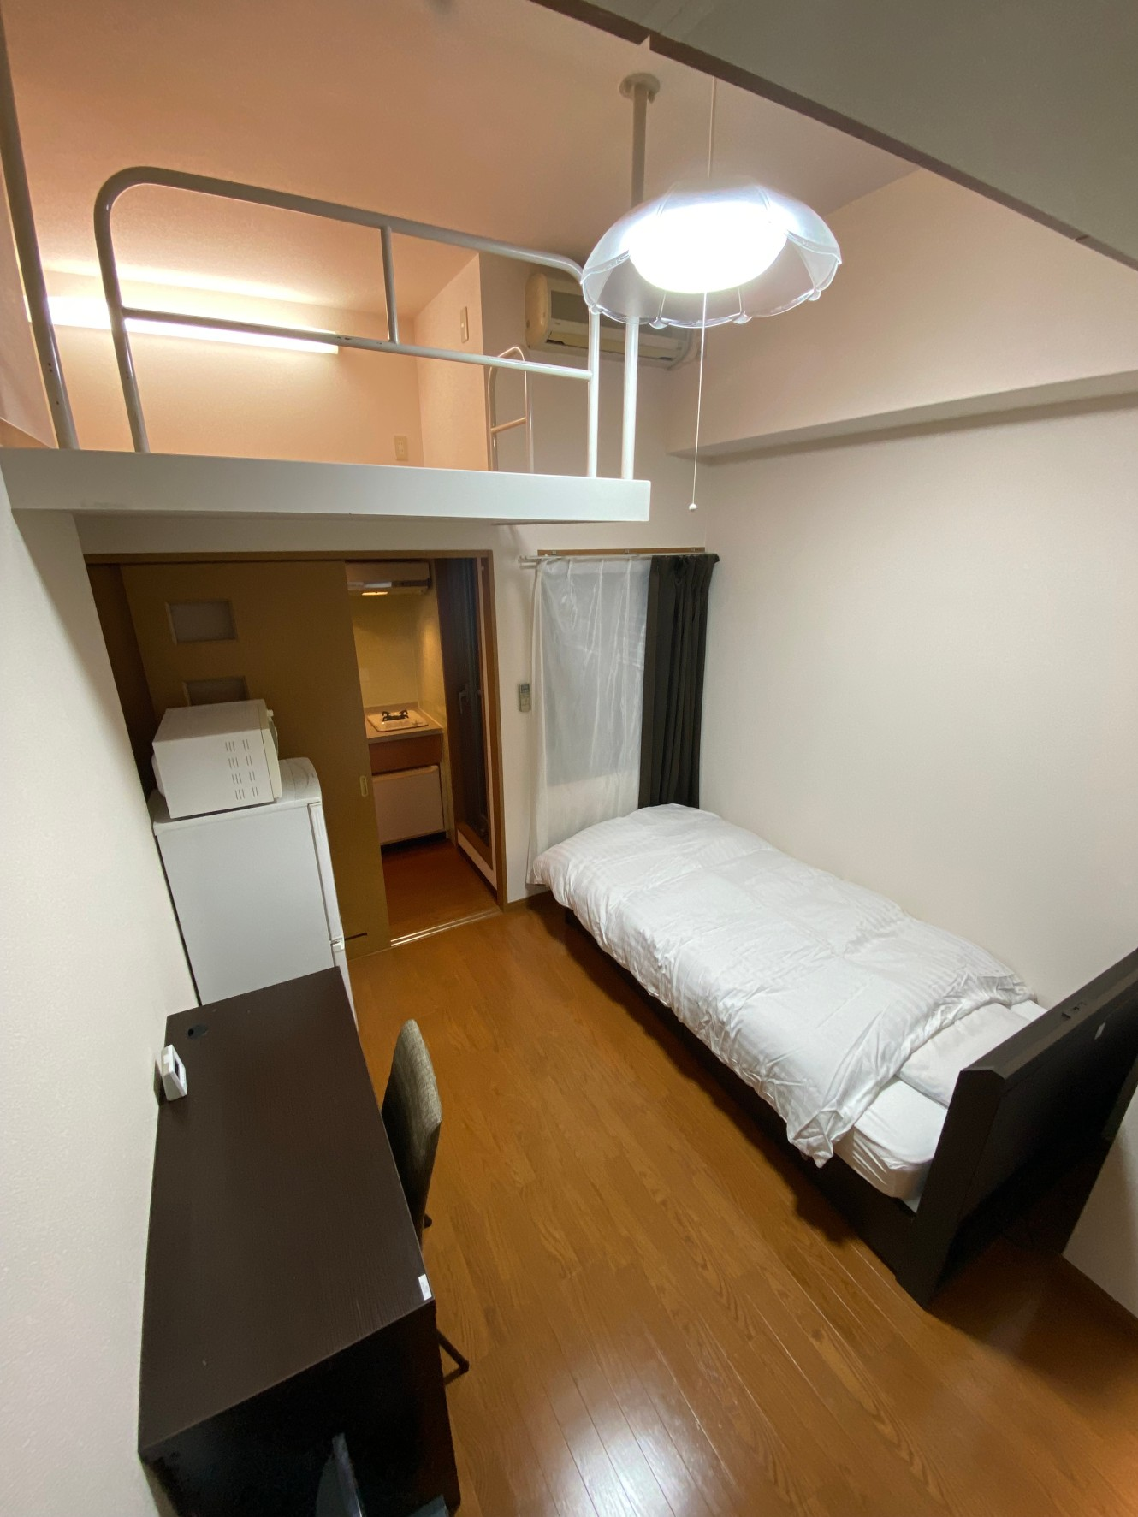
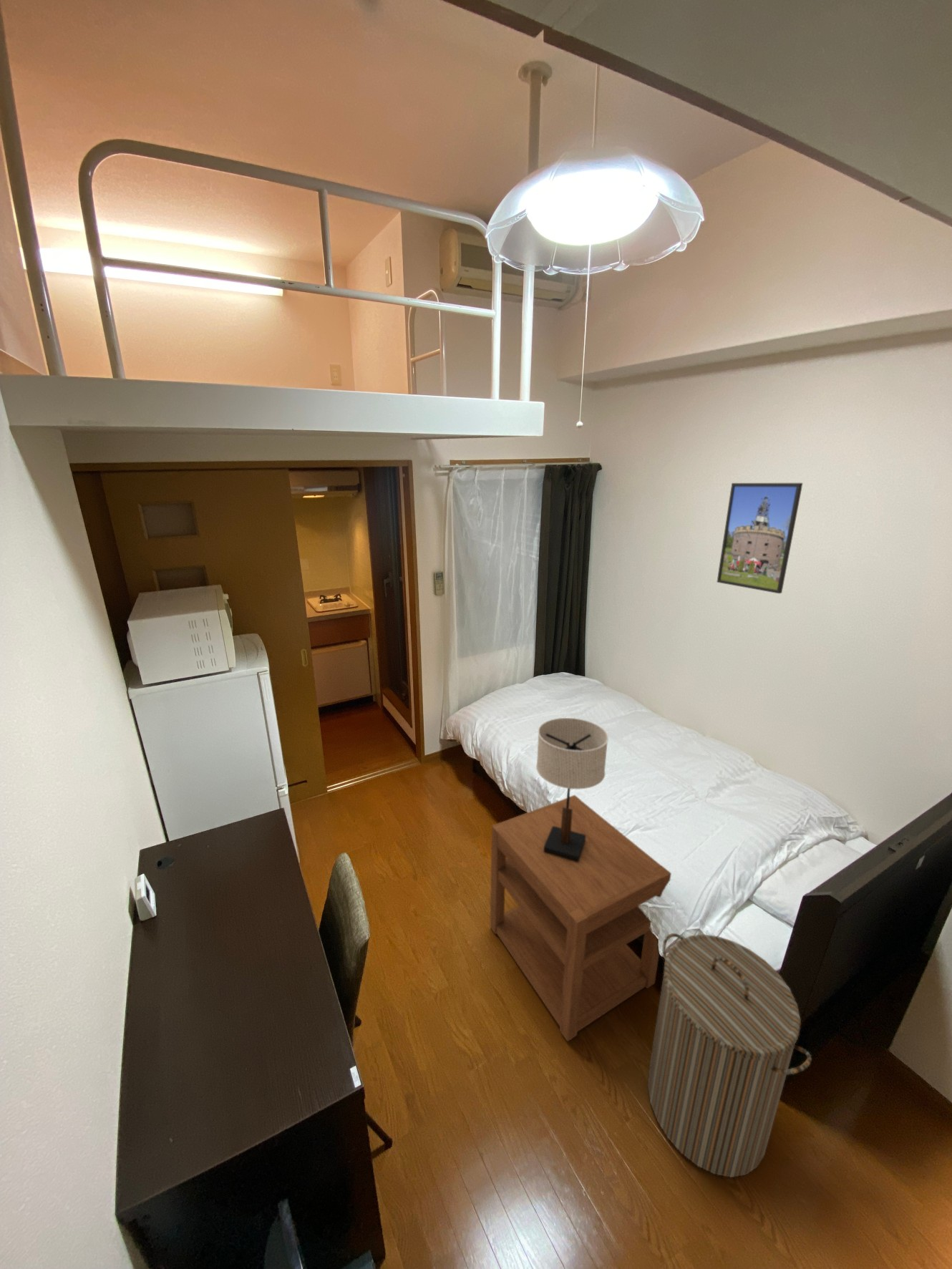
+ laundry hamper [647,933,812,1178]
+ nightstand [490,794,672,1042]
+ table lamp [535,717,609,862]
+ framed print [717,482,803,594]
